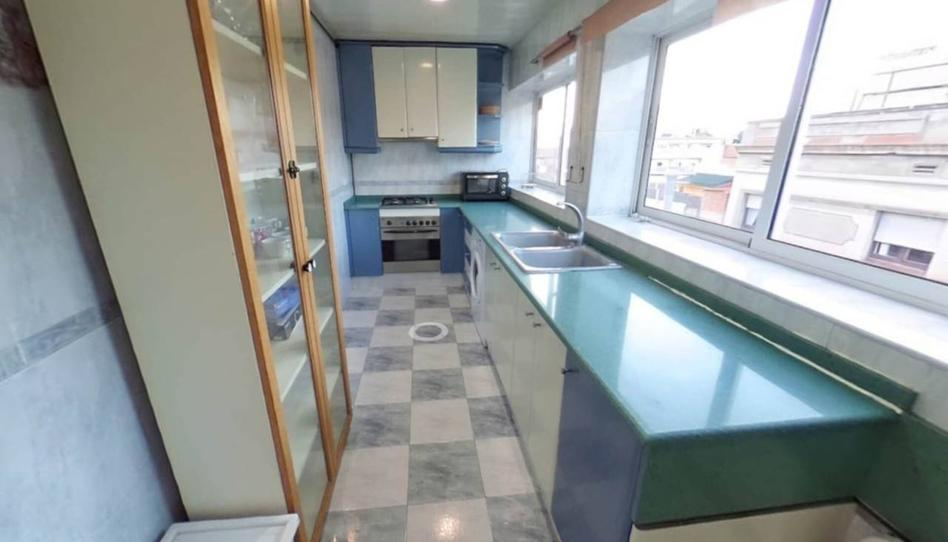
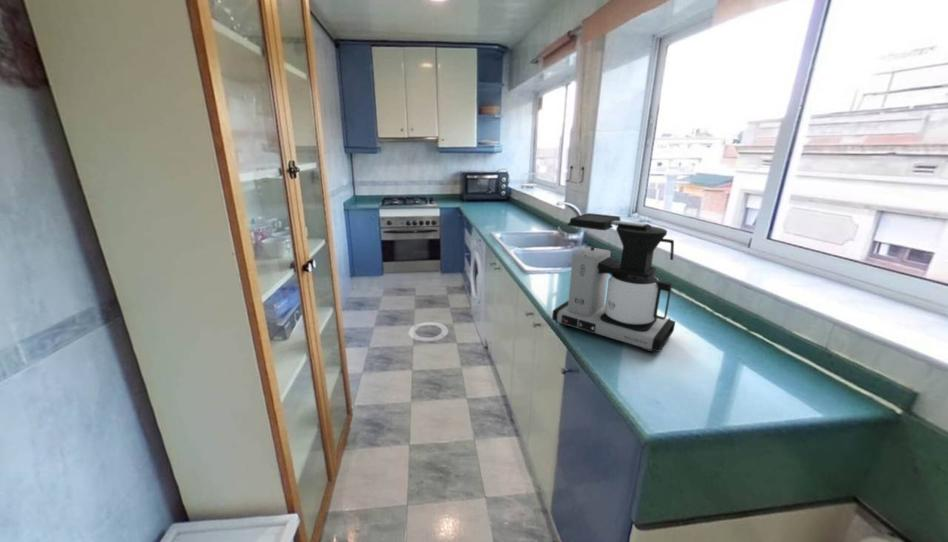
+ coffee maker [551,212,676,353]
